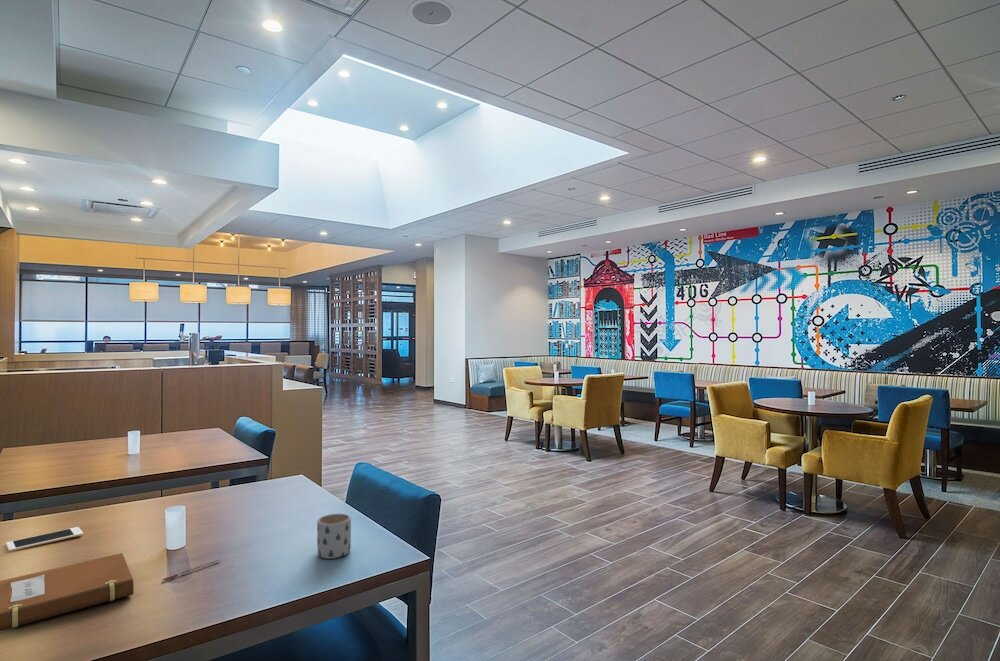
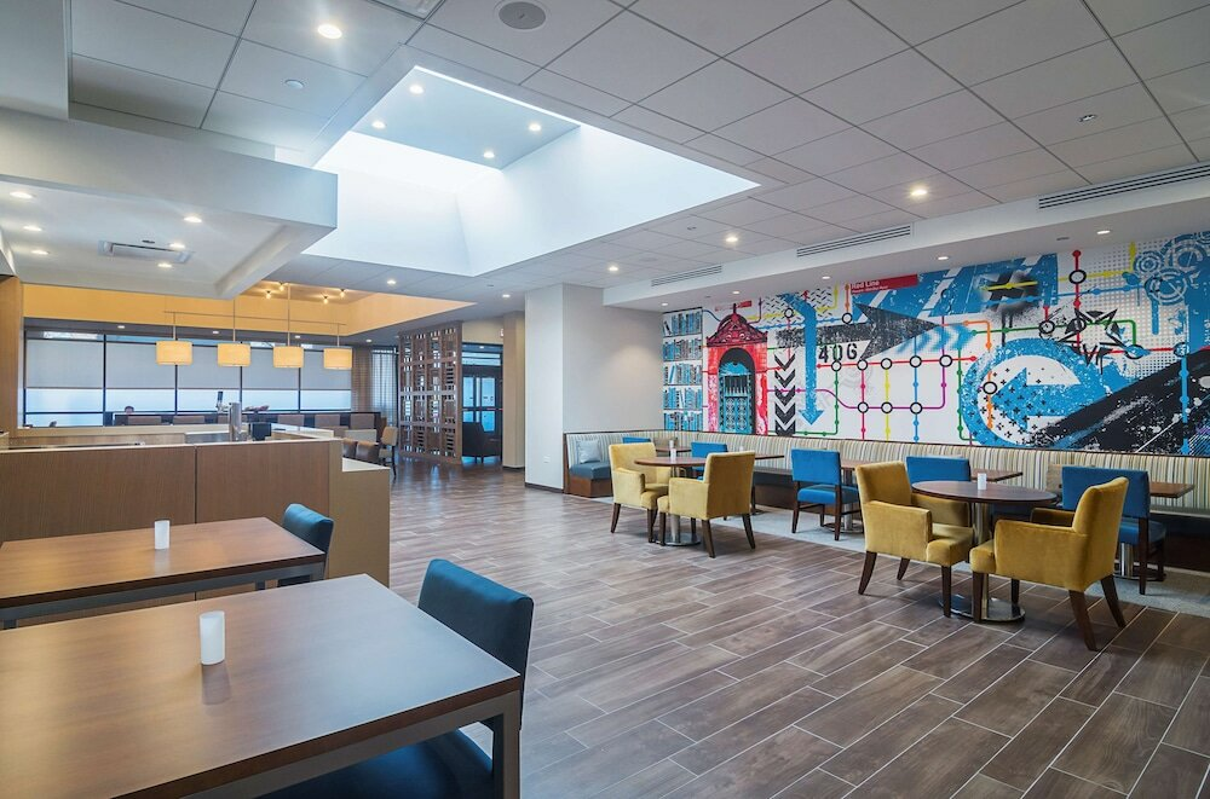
- cell phone [5,526,84,552]
- notebook [0,552,135,632]
- mug [316,513,352,560]
- pen [162,558,222,582]
